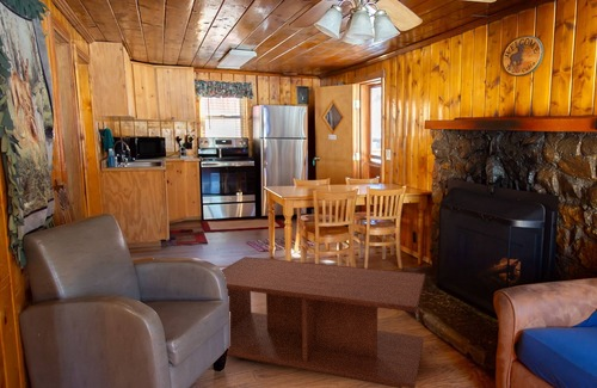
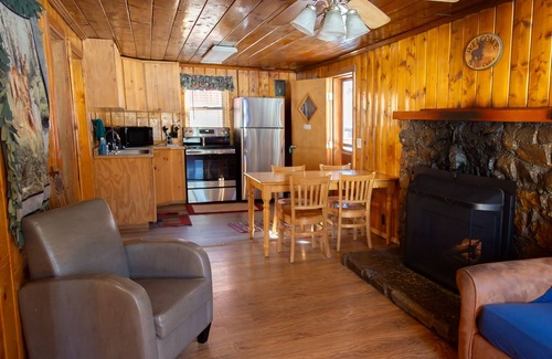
- coffee table [220,255,426,388]
